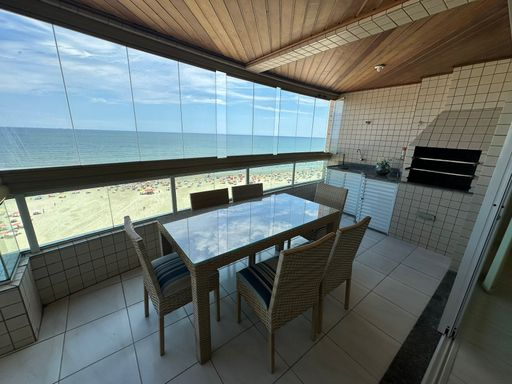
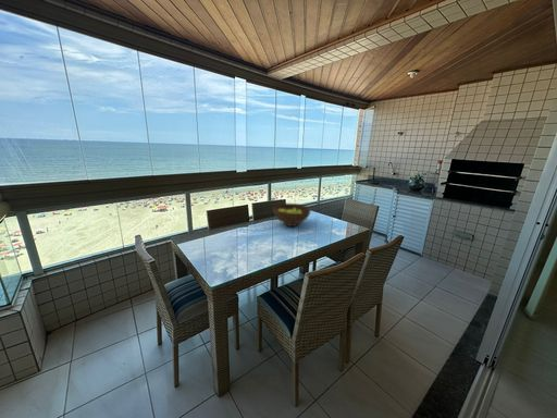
+ fruit bowl [272,202,312,228]
